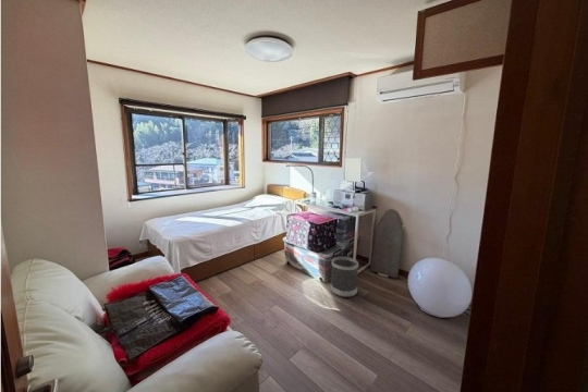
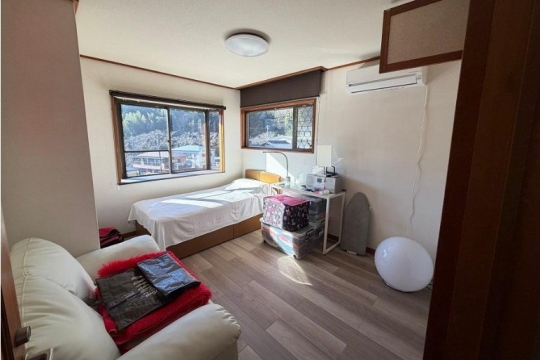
- wastebasket [330,256,359,298]
